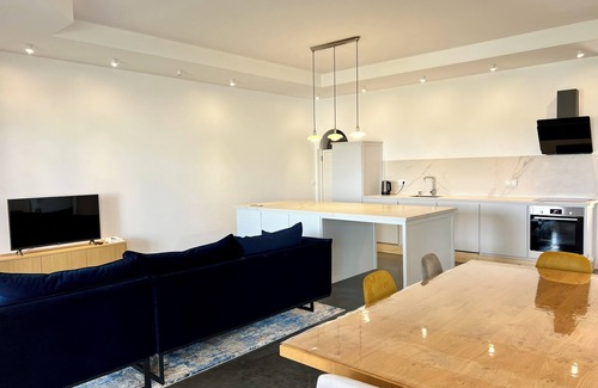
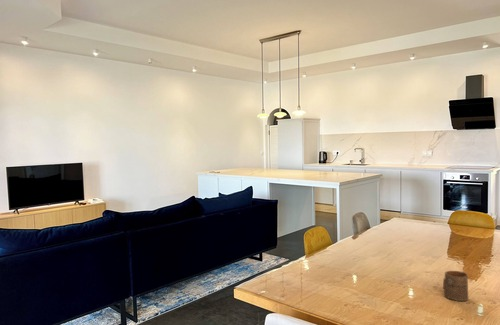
+ cup [442,270,469,302]
